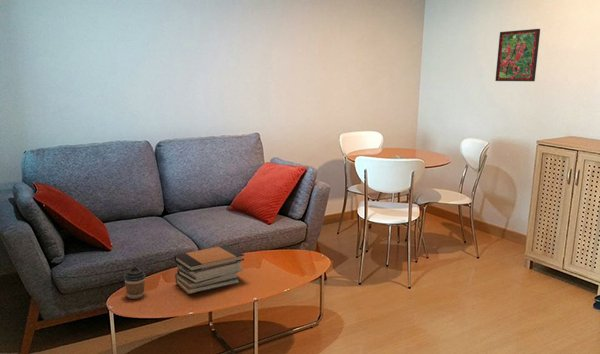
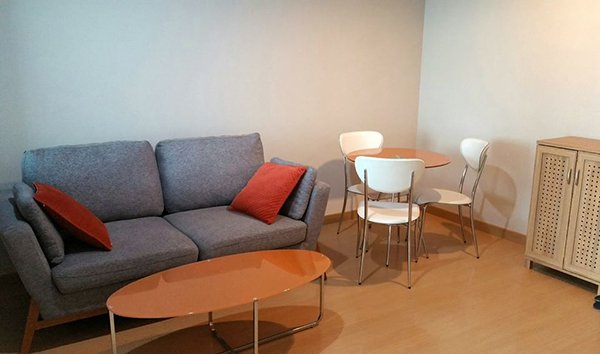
- coffee cup [123,266,147,300]
- book stack [173,244,245,295]
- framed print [494,28,541,82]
